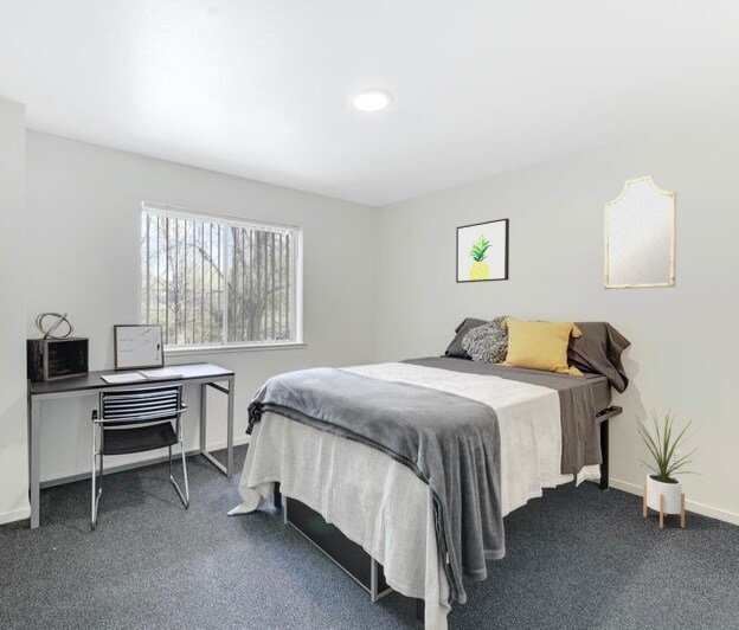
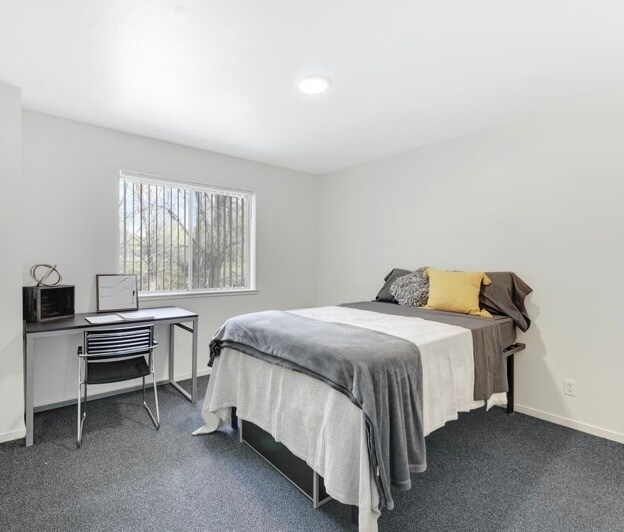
- home mirror [603,174,677,290]
- wall art [455,217,510,284]
- house plant [631,407,703,529]
